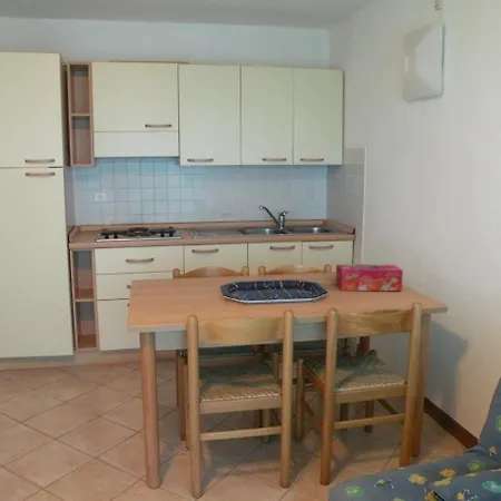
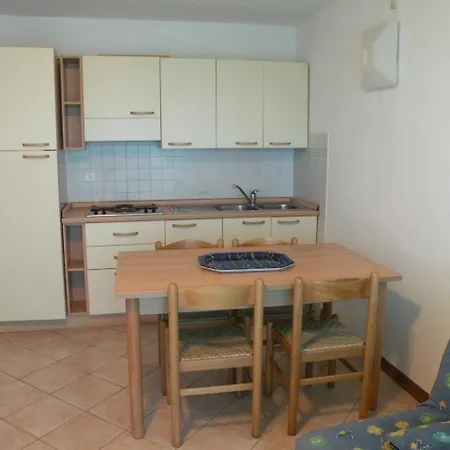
- tissue box [335,264,404,292]
